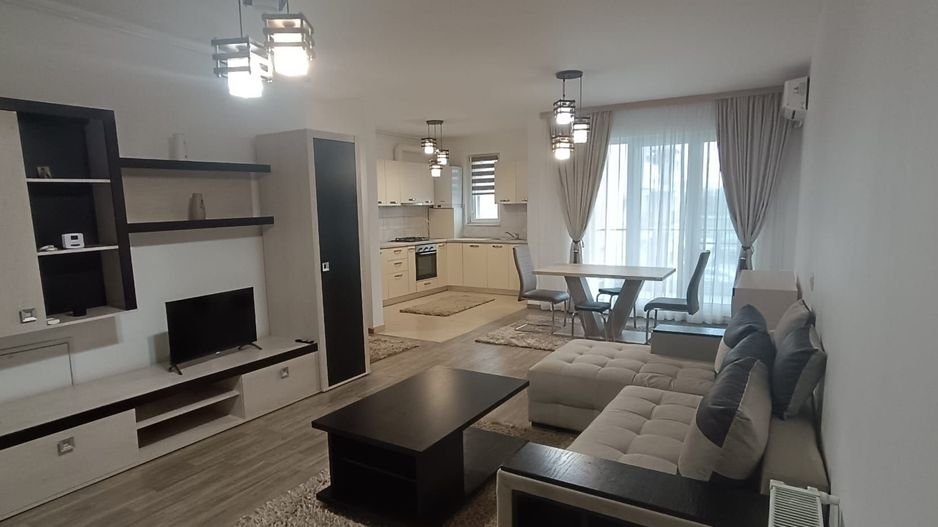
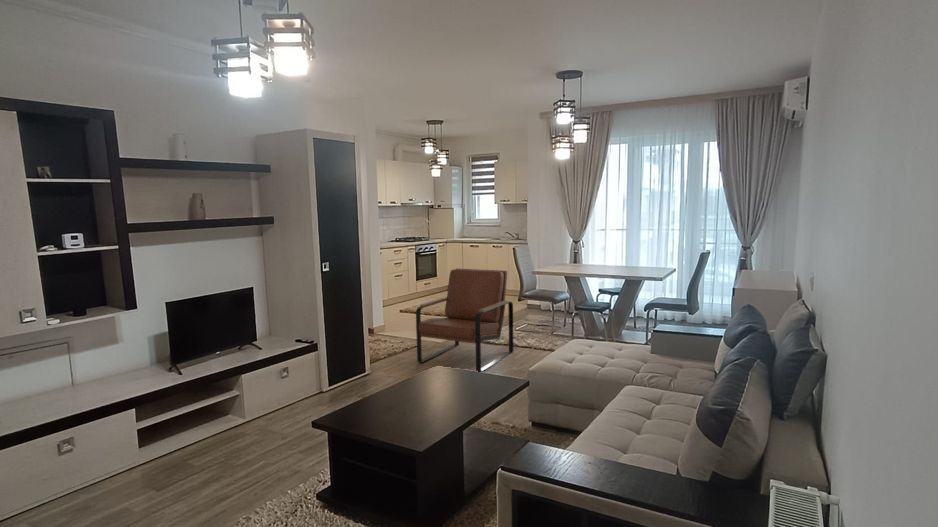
+ armchair [415,267,514,373]
